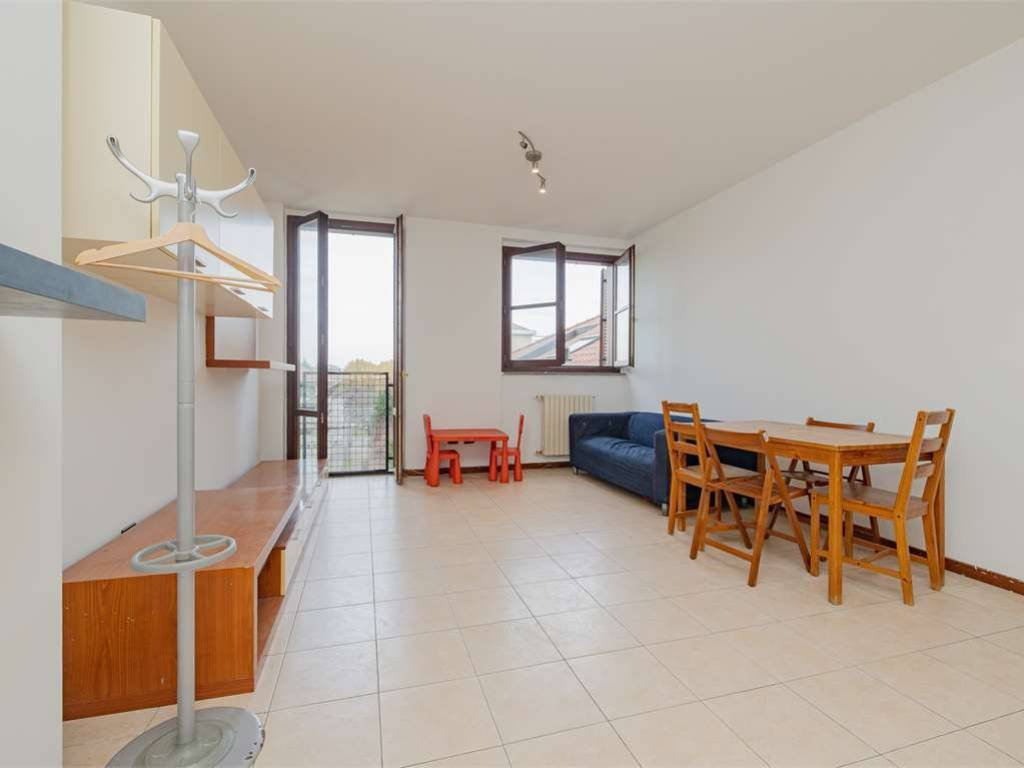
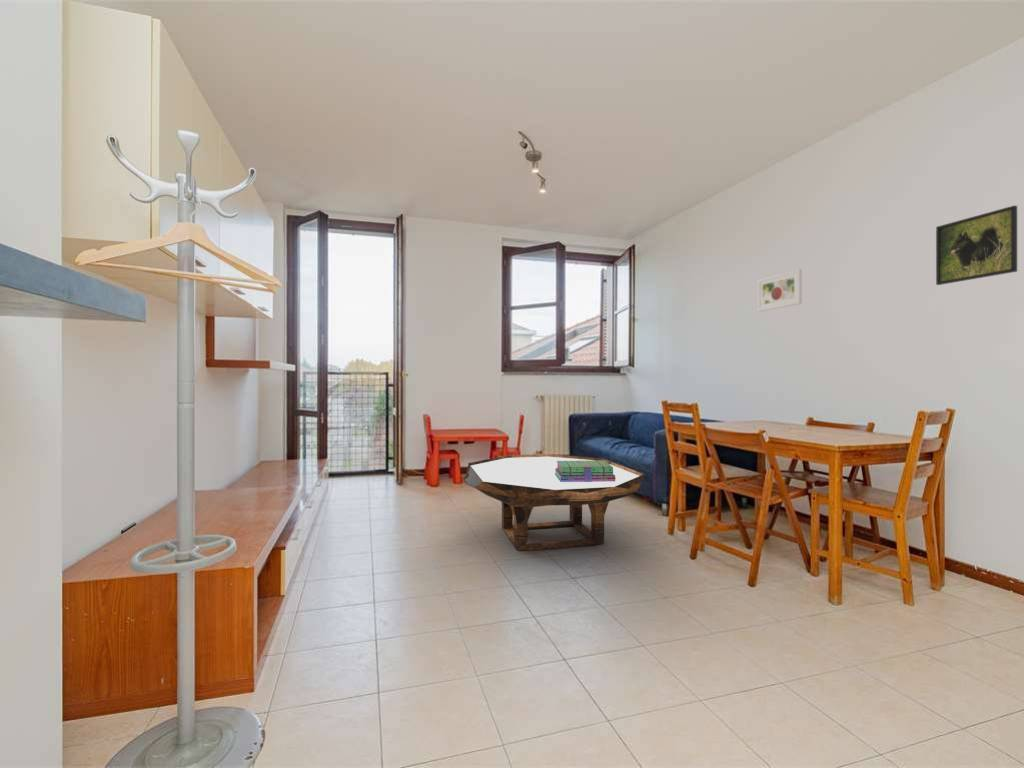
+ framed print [756,268,803,313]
+ stack of books [554,460,616,482]
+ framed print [935,204,1018,286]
+ coffee table [462,453,645,551]
